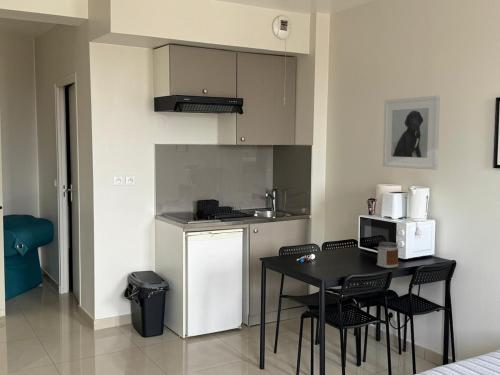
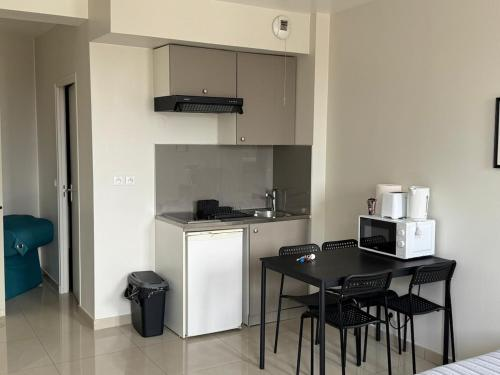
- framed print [382,95,441,171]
- jar [376,241,400,269]
